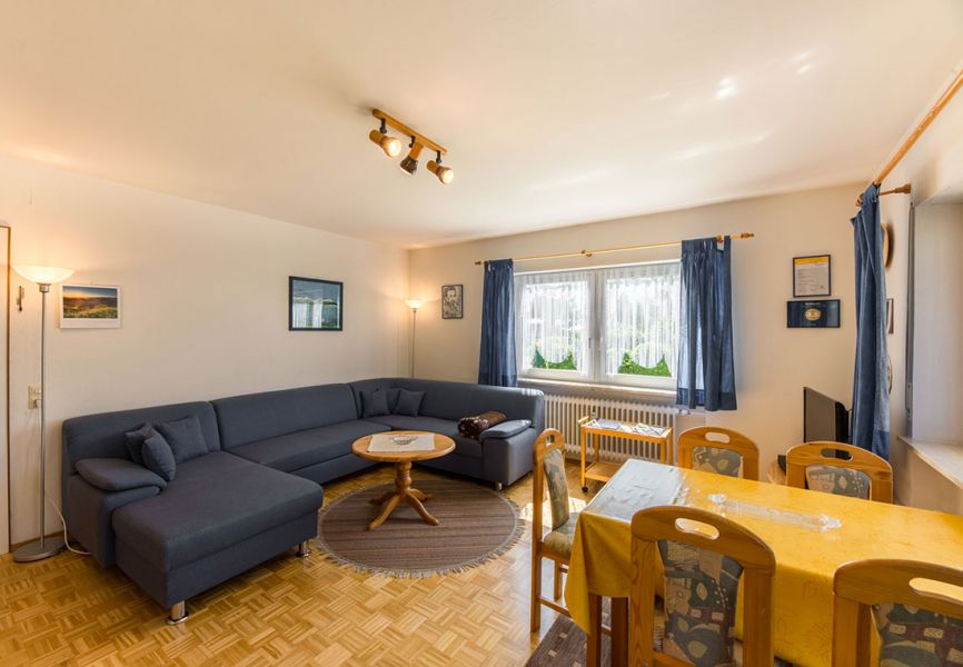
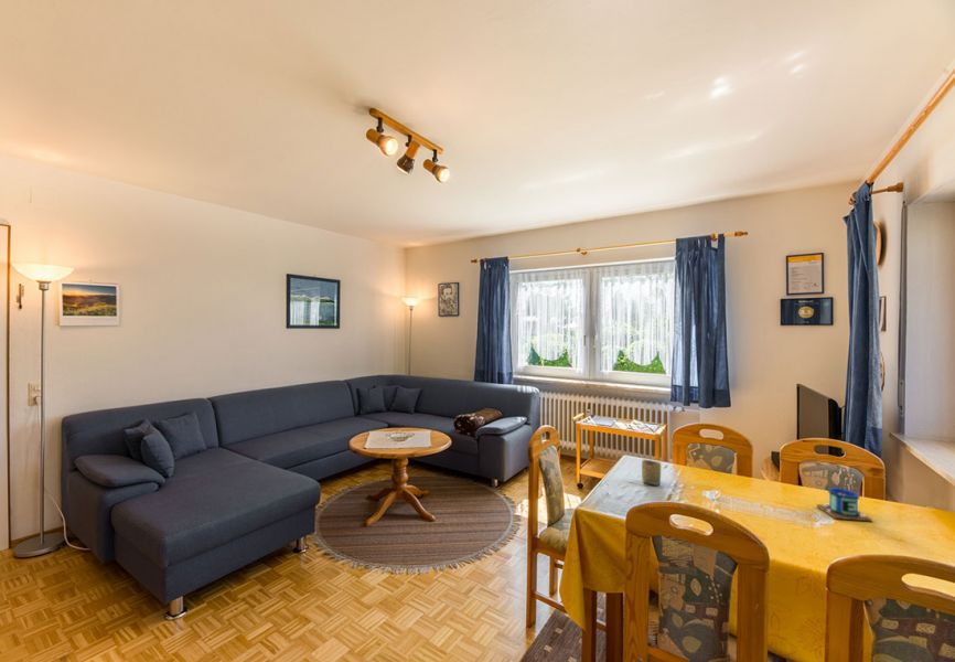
+ cup [641,459,662,487]
+ mug [816,466,873,523]
